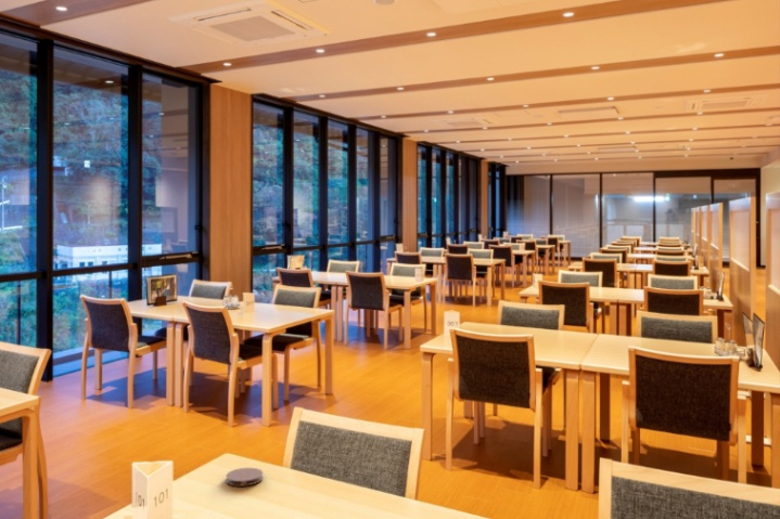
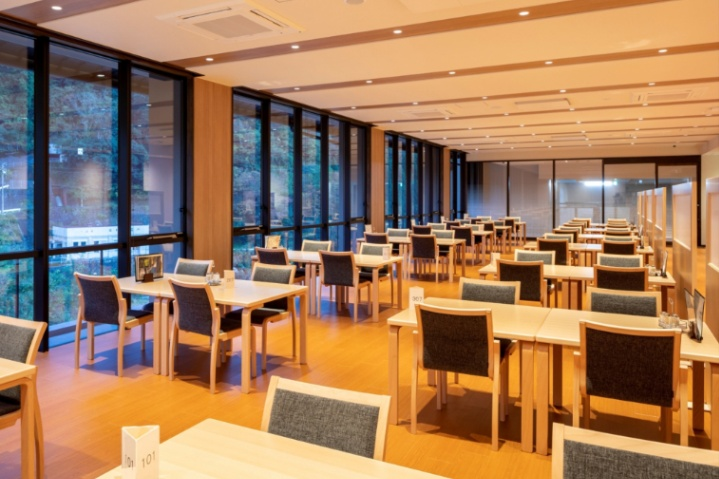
- coaster [225,467,264,488]
